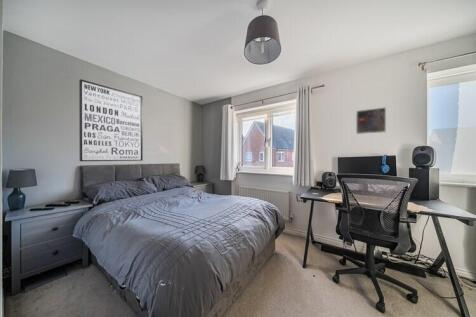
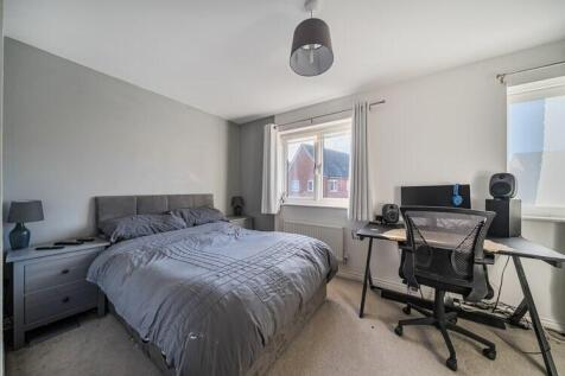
- wall art [78,78,144,162]
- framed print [355,106,387,135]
